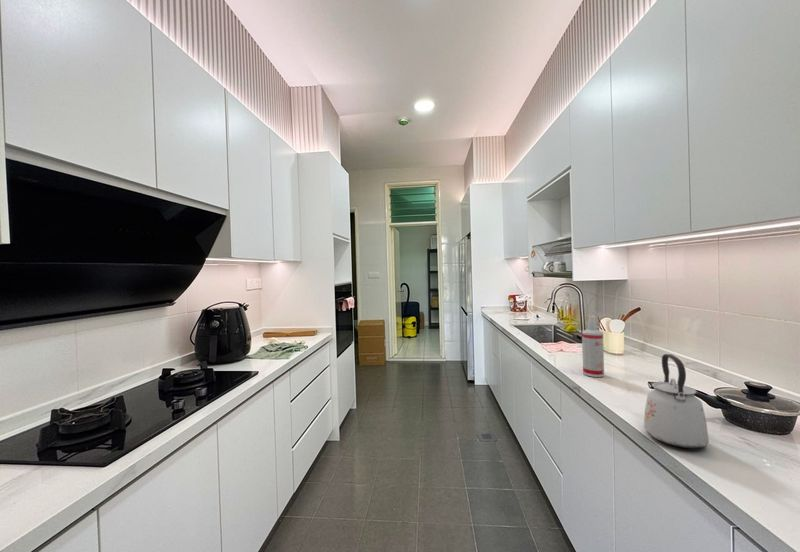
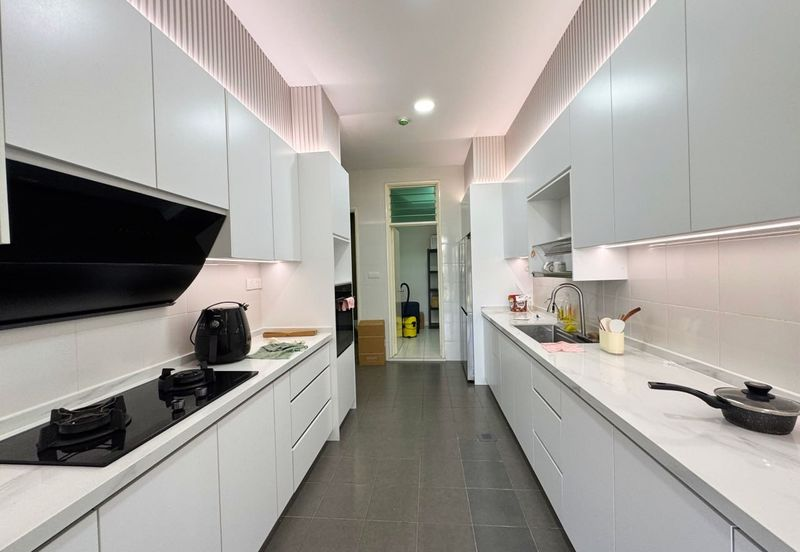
- spray bottle [581,315,605,378]
- kettle [643,353,710,449]
